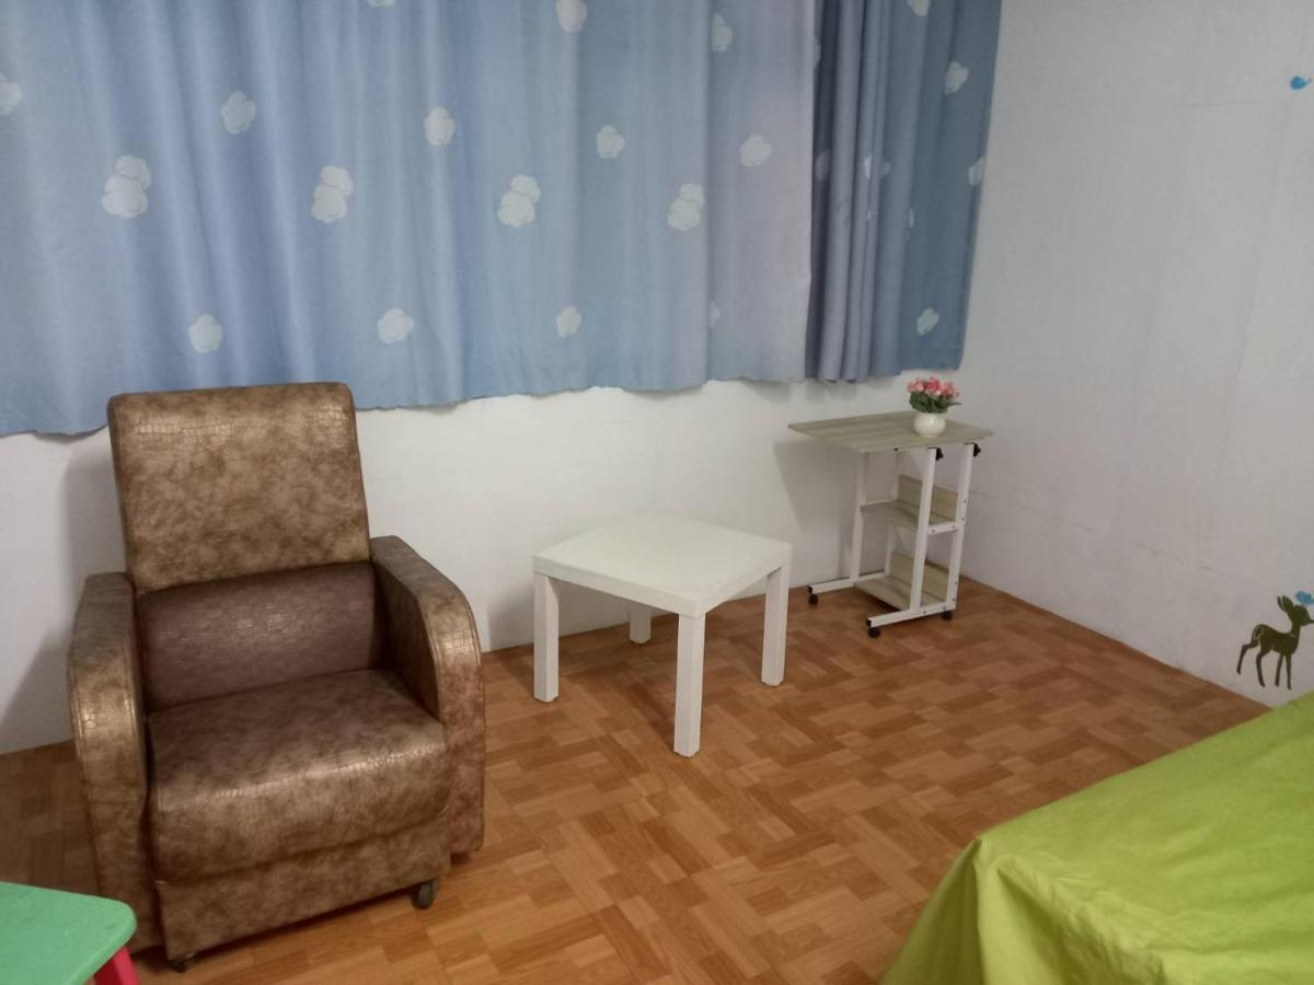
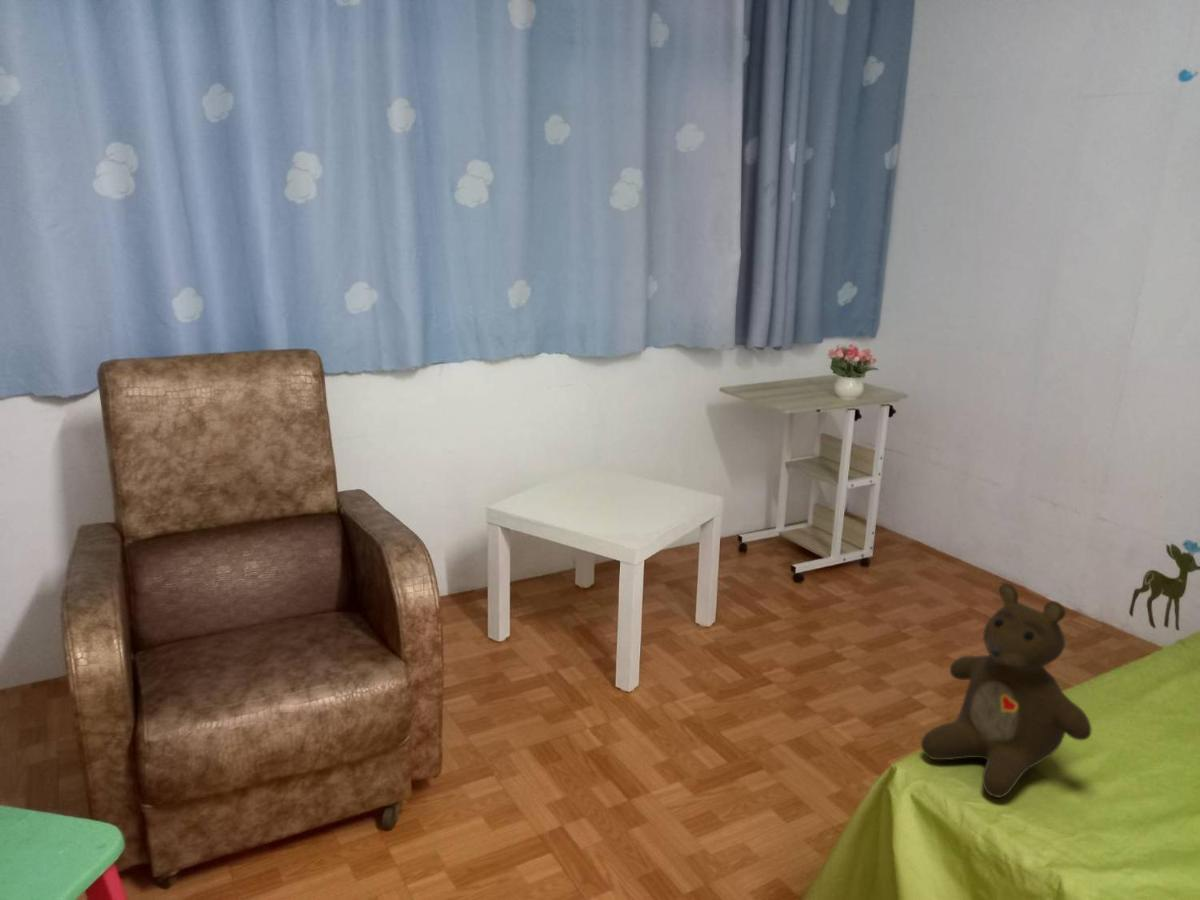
+ teddy bear [920,582,1092,799]
